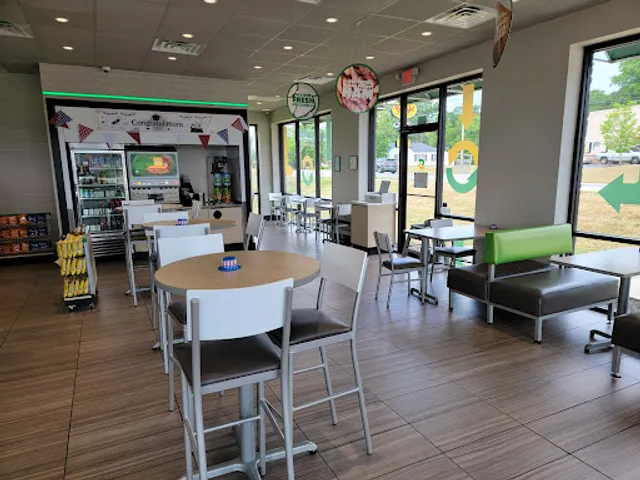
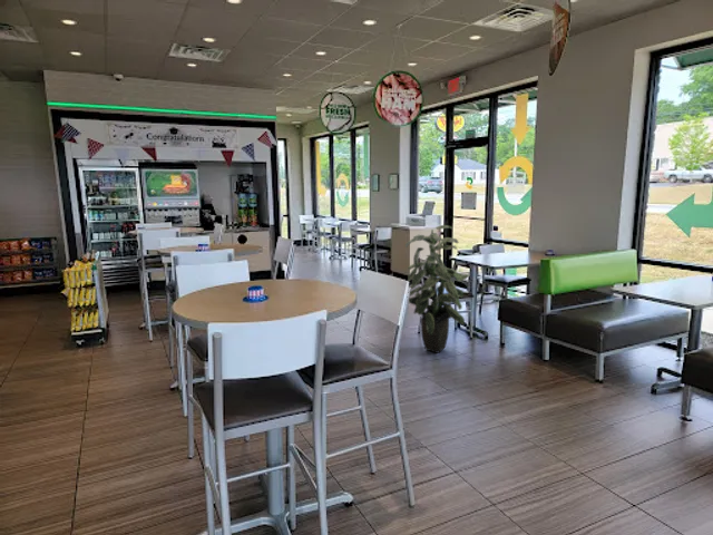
+ indoor plant [404,224,471,354]
